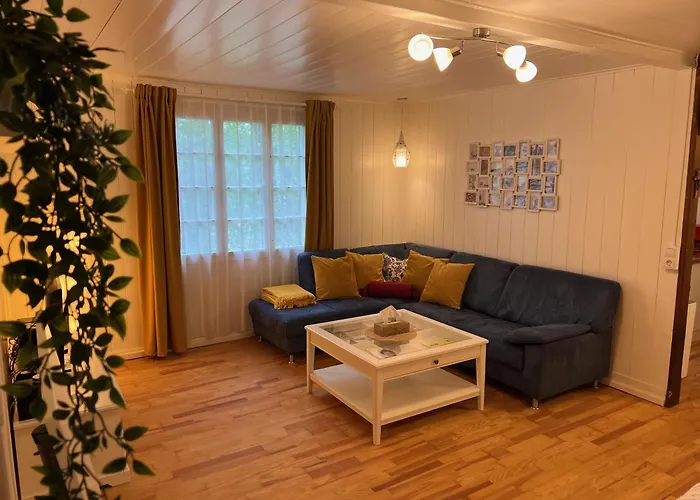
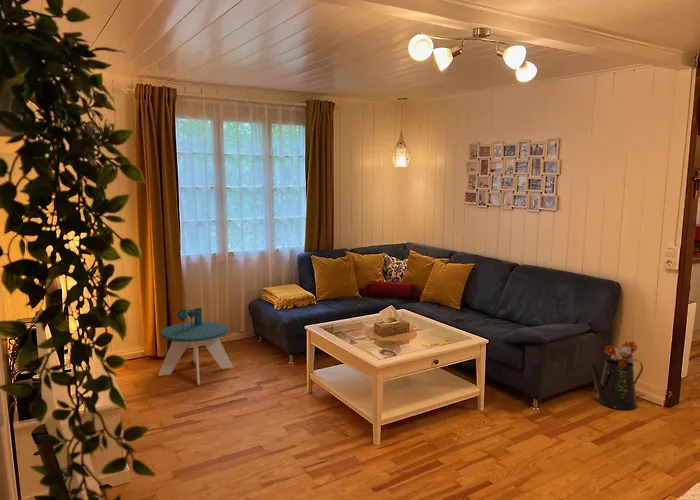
+ watering can [590,340,644,410]
+ side table [157,307,234,386]
